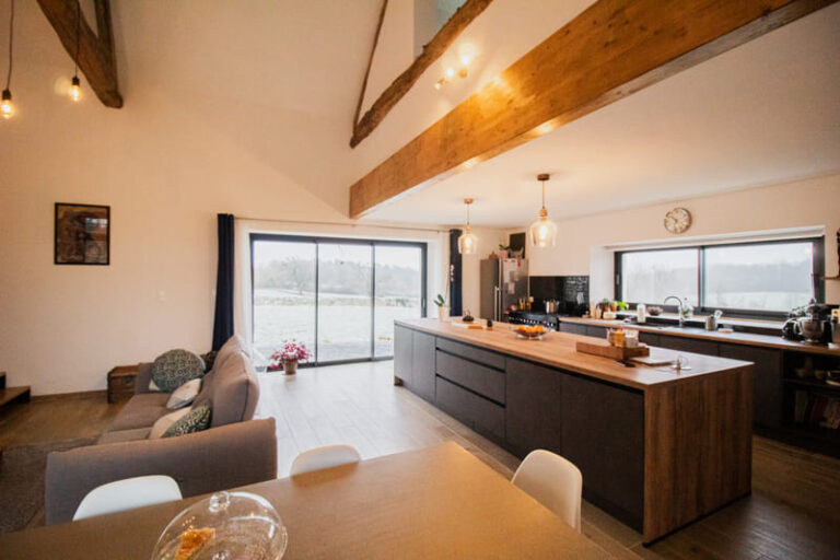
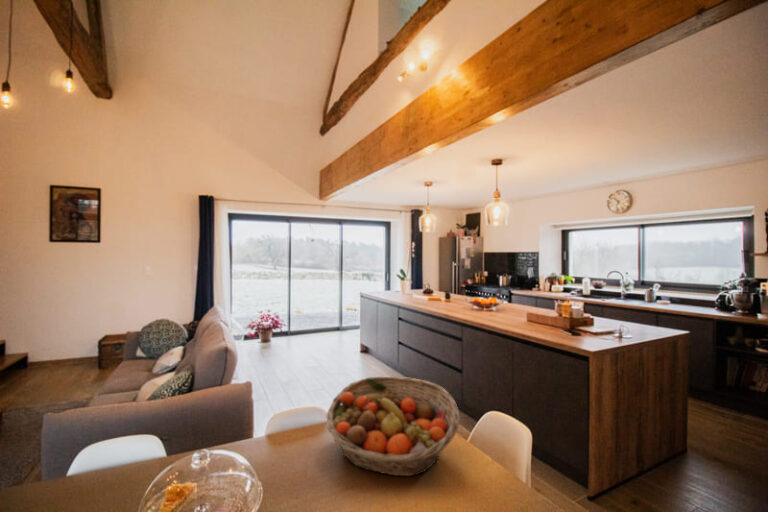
+ fruit basket [326,376,460,477]
